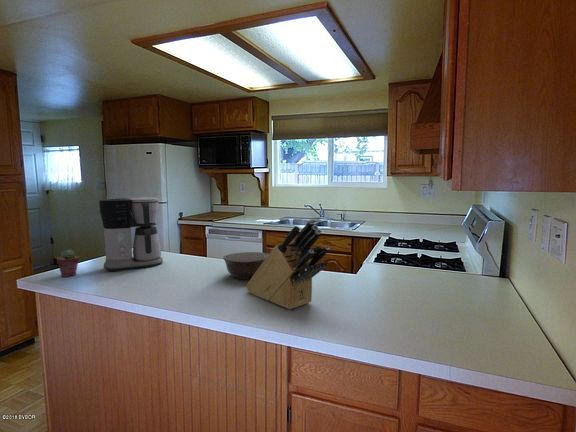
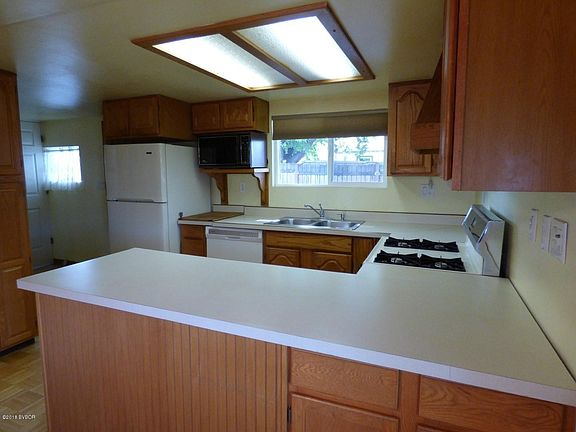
- coffee maker [98,196,164,273]
- bowl [222,251,270,281]
- knife block [245,219,331,310]
- potted succulent [56,249,81,278]
